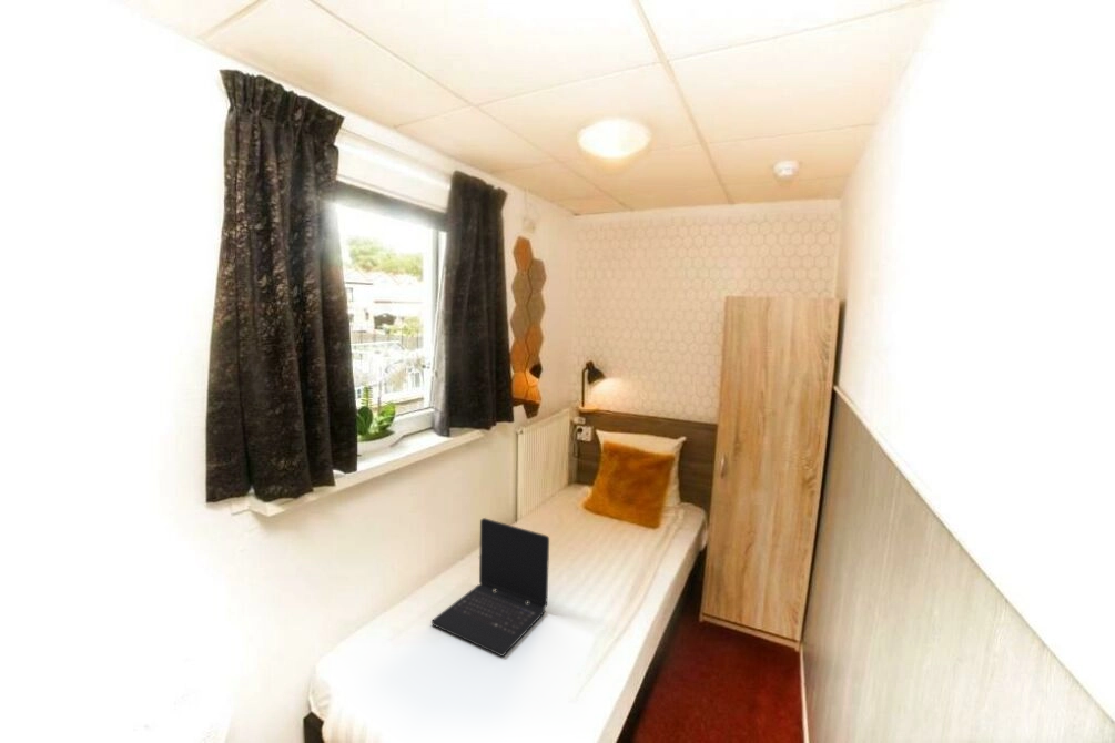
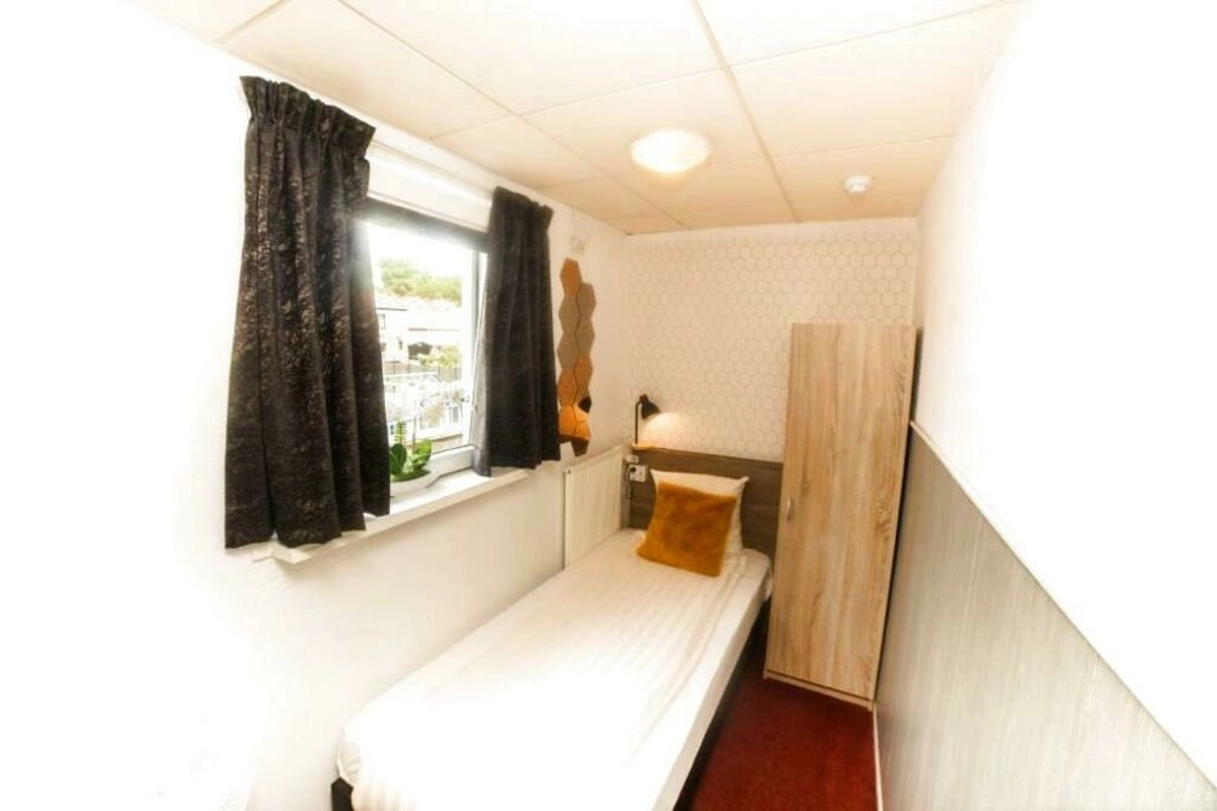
- laptop [430,517,550,658]
